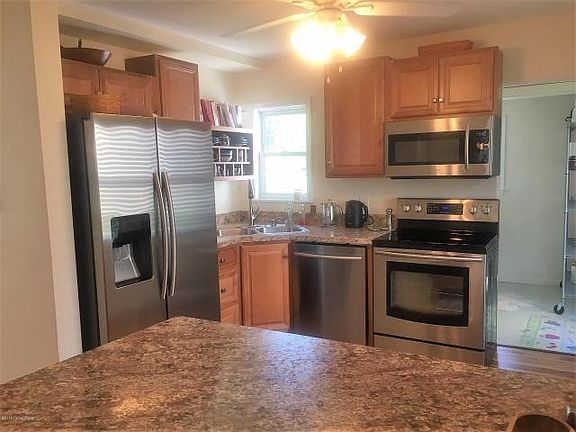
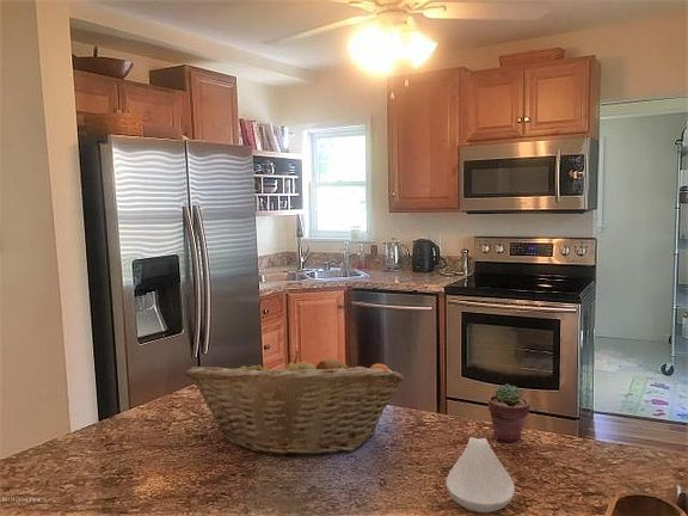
+ spoon rest [444,436,516,514]
+ fruit basket [184,350,405,457]
+ potted succulent [487,382,532,443]
